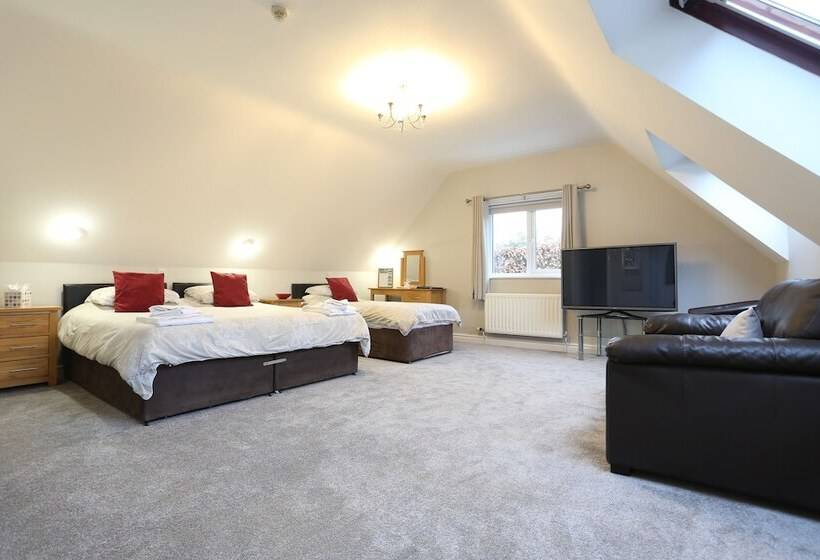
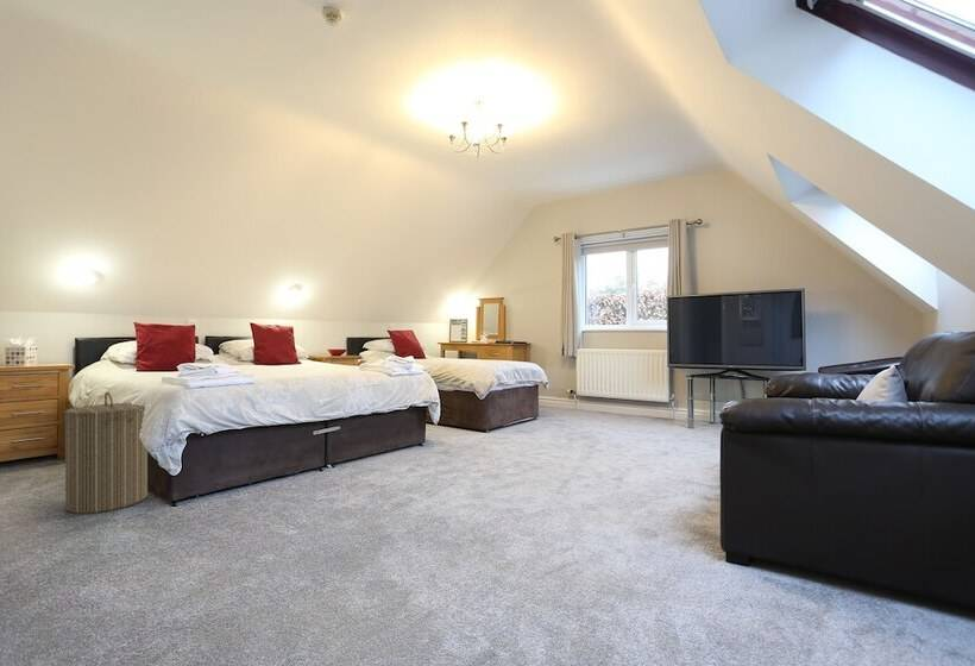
+ laundry hamper [64,391,149,515]
